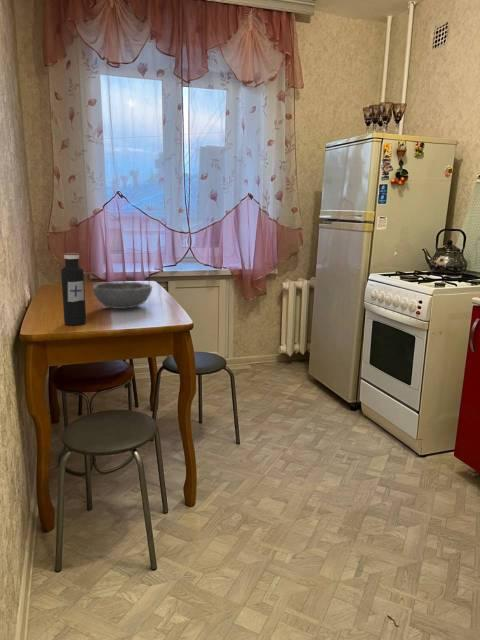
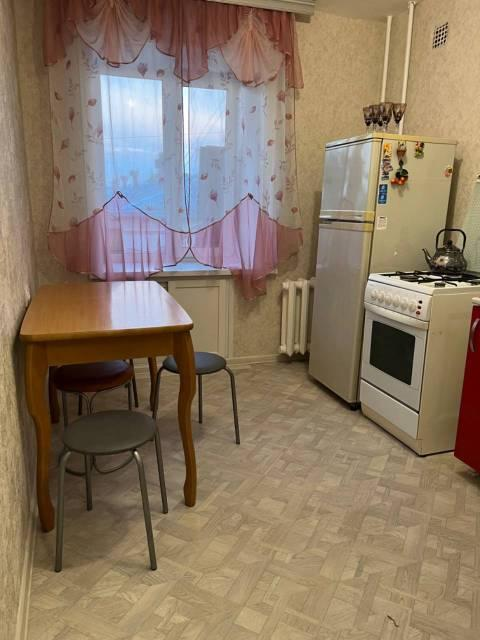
- bowl [92,281,153,310]
- water bottle [60,252,87,326]
